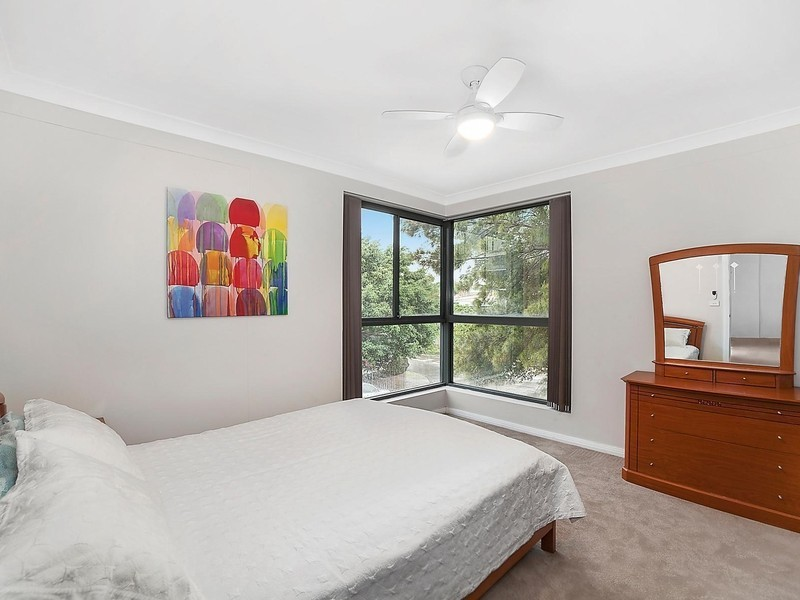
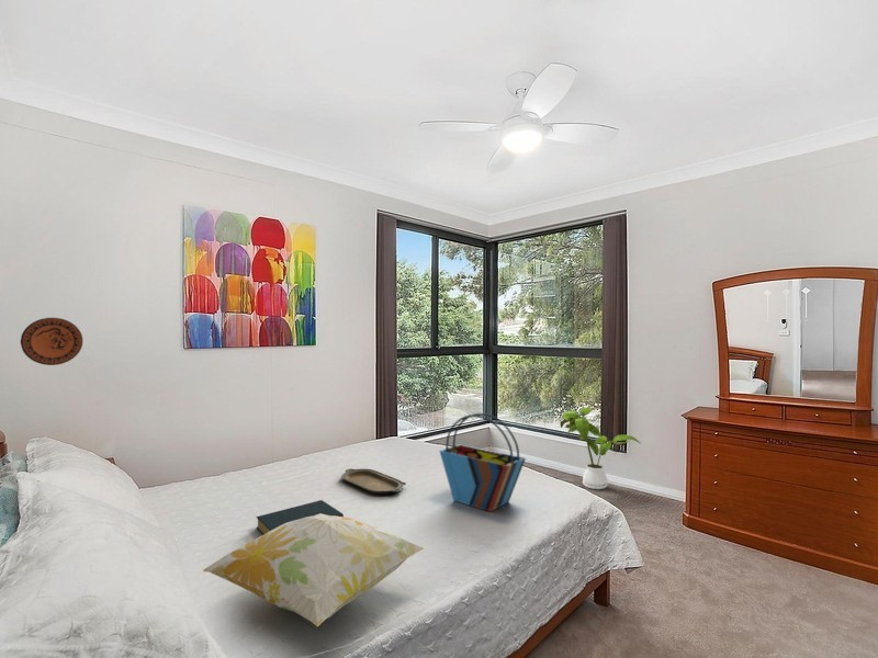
+ hardback book [256,499,345,535]
+ decorative pillow [202,513,426,627]
+ house plant [559,407,641,490]
+ decorative plate [20,317,83,366]
+ tote bag [438,412,527,513]
+ serving tray [340,467,407,496]
